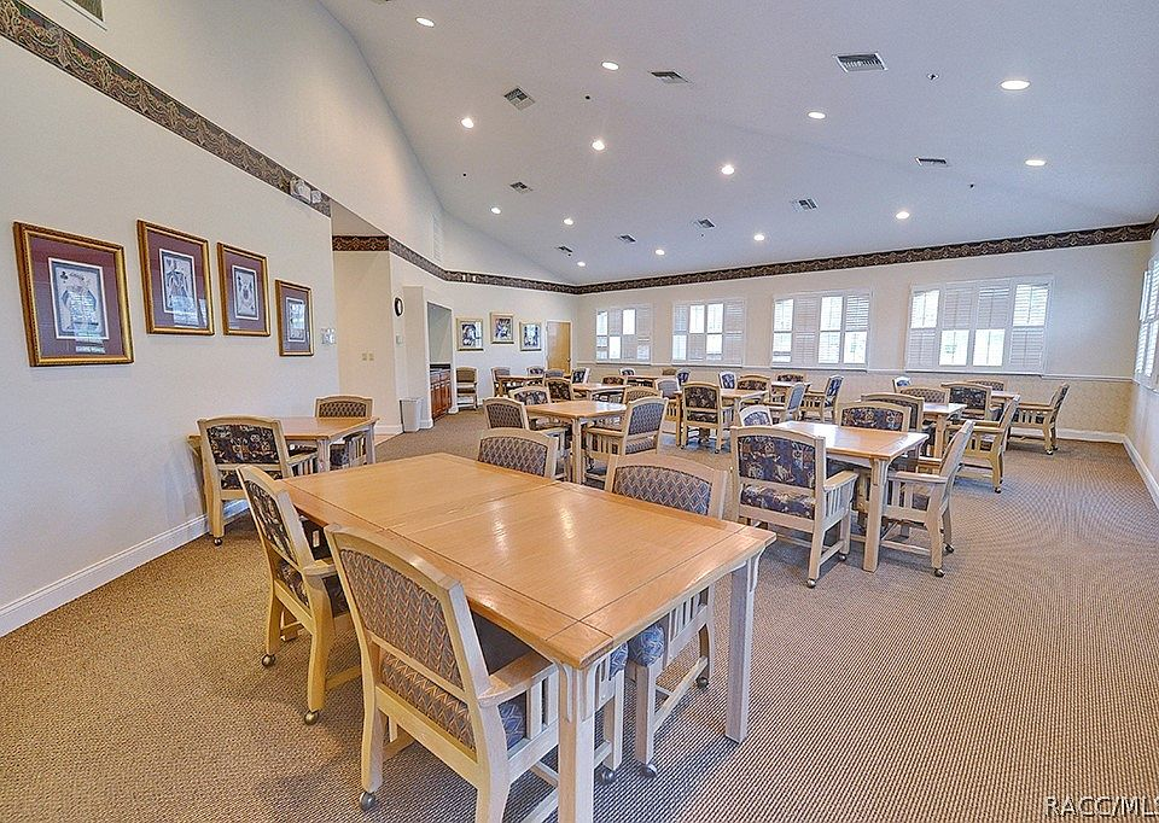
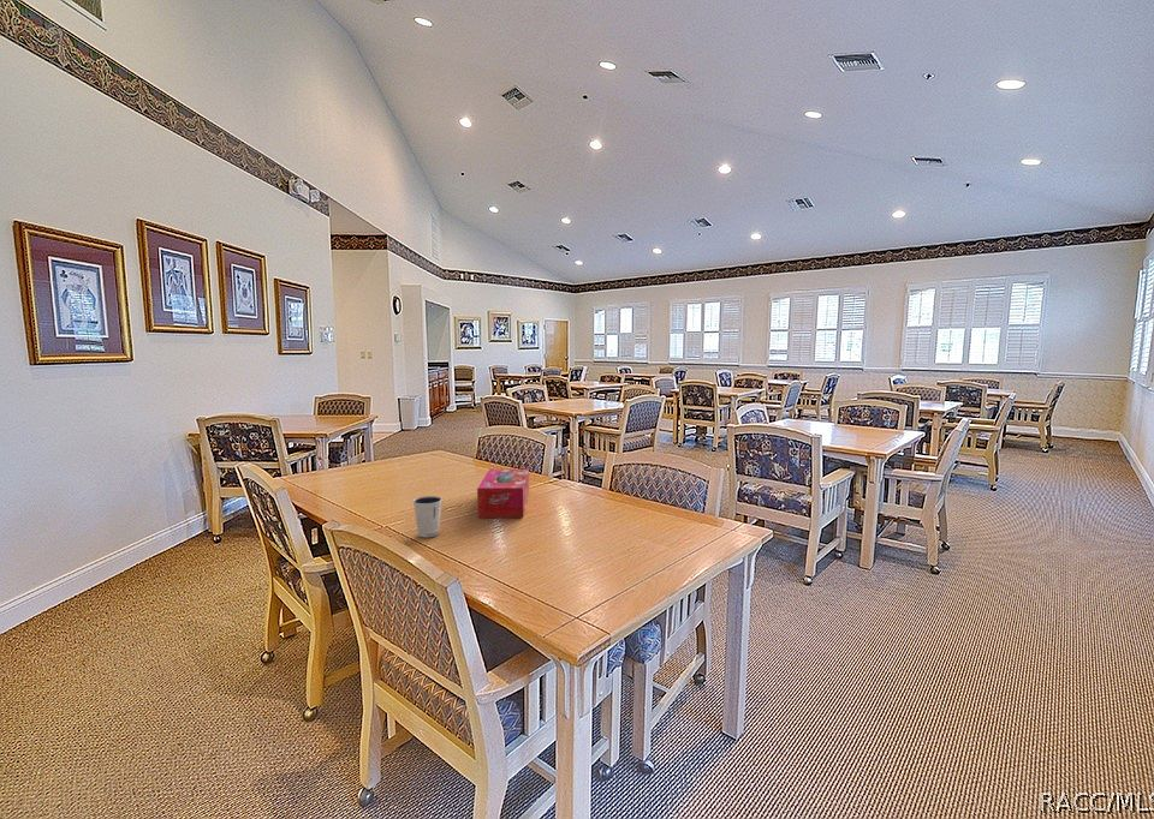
+ dixie cup [412,495,444,538]
+ tissue box [476,468,530,519]
